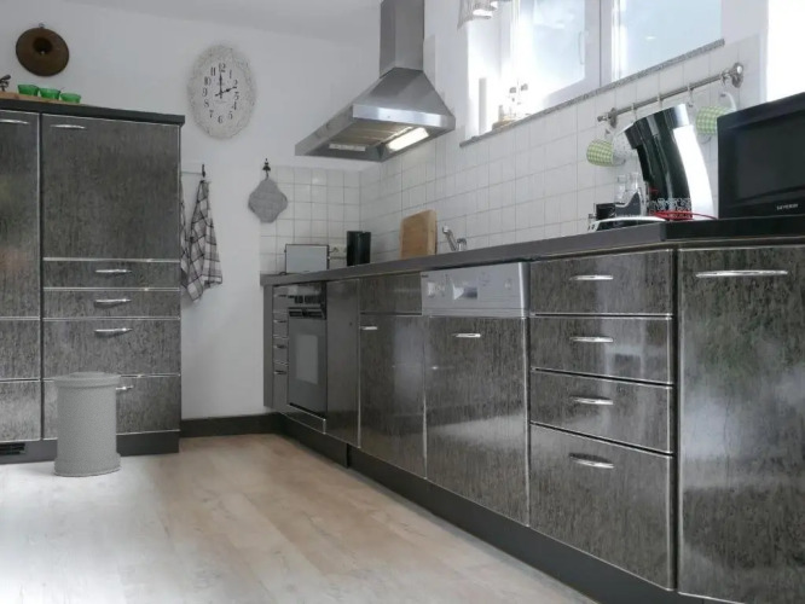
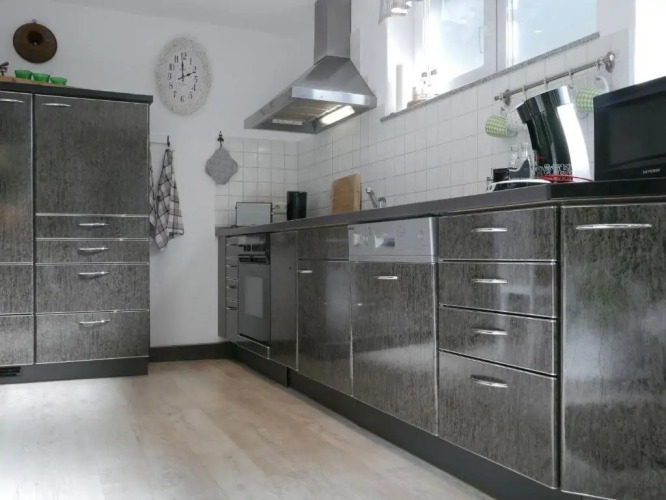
- trash can [52,371,122,477]
